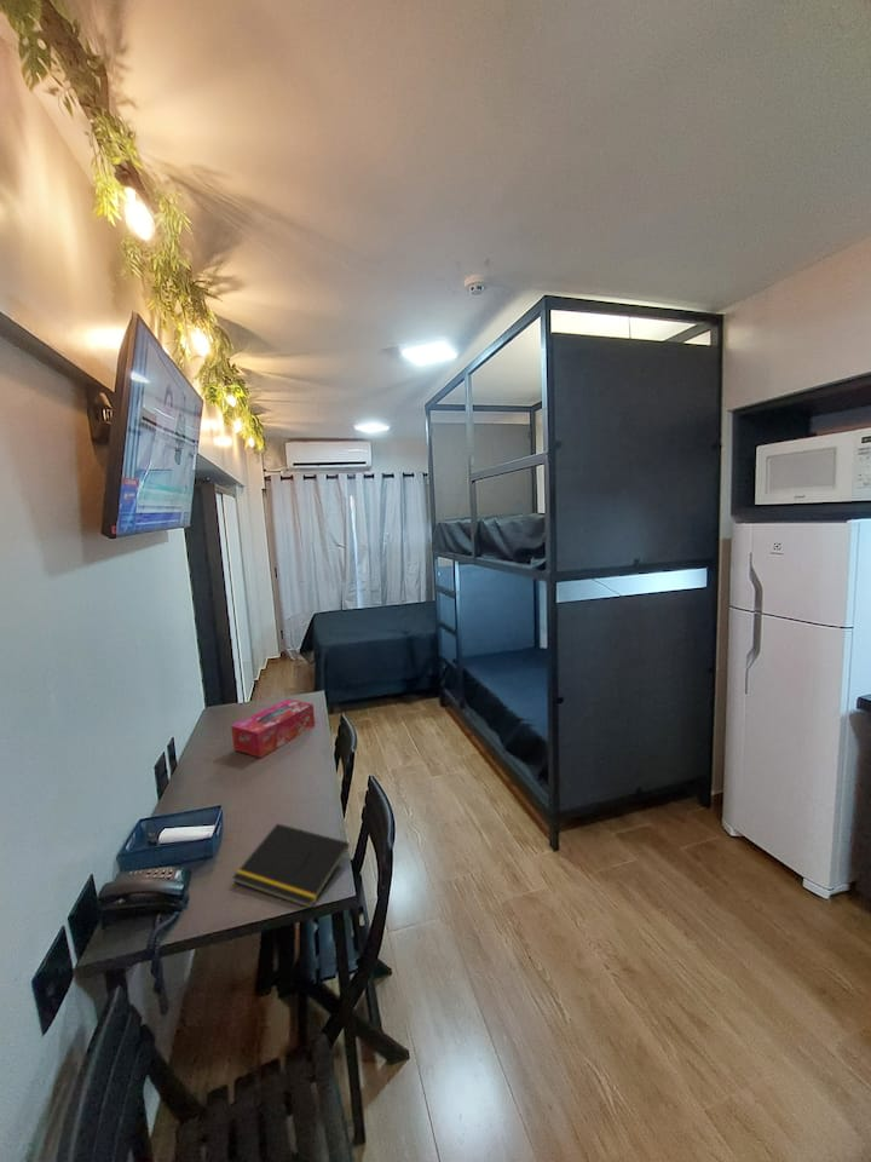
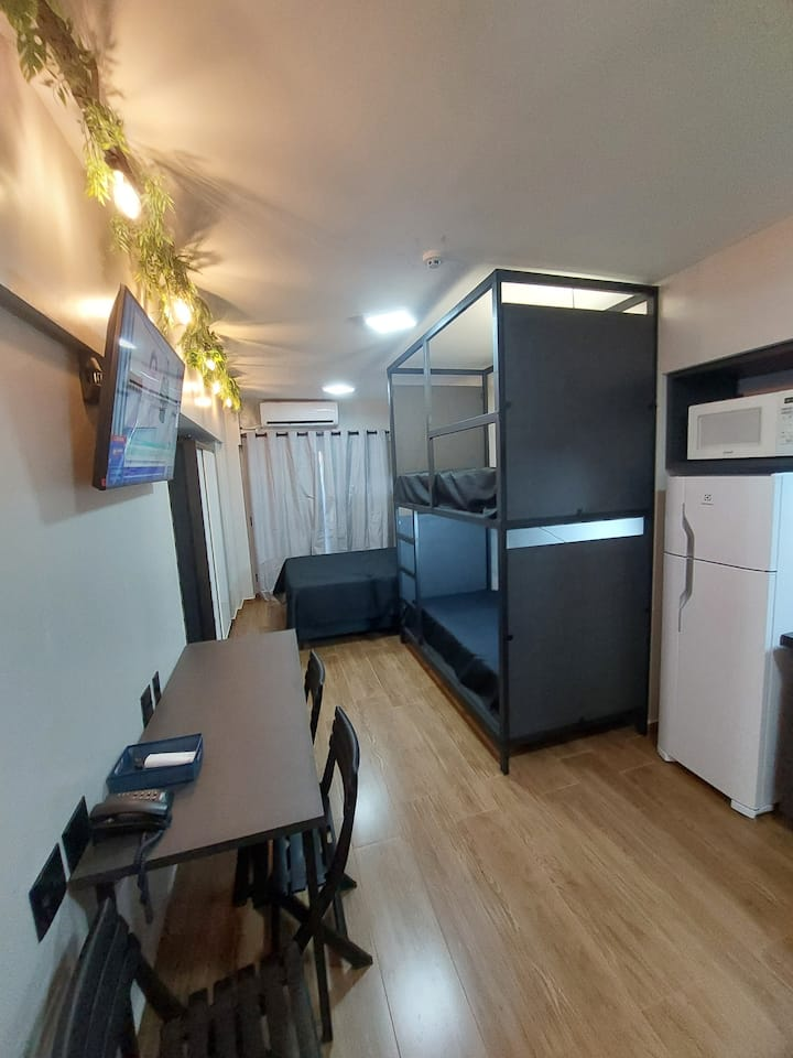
- tissue box [230,698,316,759]
- notepad [231,822,351,909]
